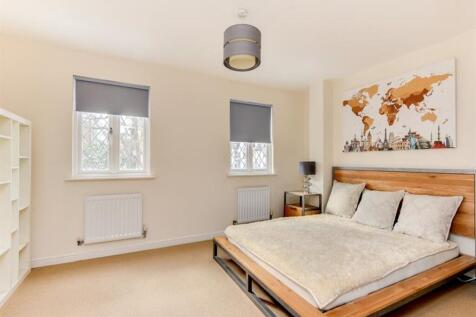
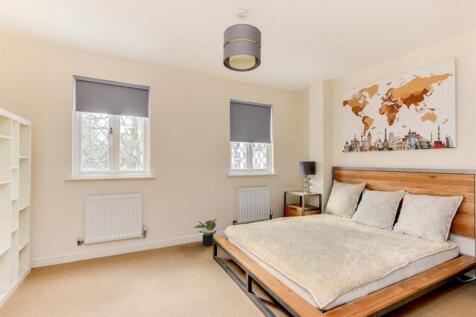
+ potted plant [192,218,218,247]
